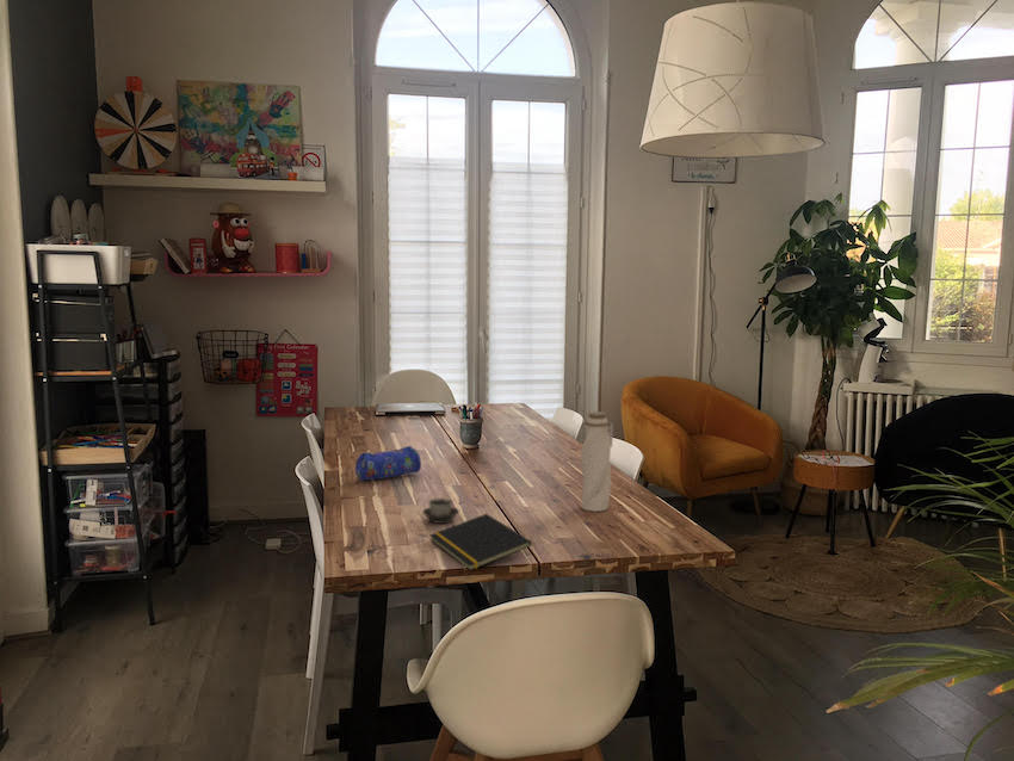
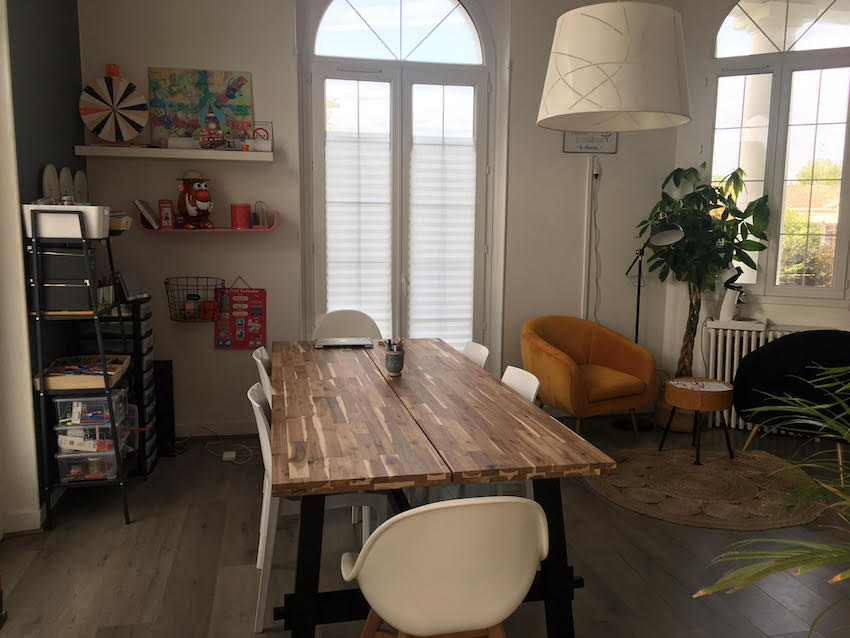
- cup [421,497,460,525]
- water bottle [580,410,614,513]
- notepad [428,513,533,571]
- pencil case [354,445,422,482]
